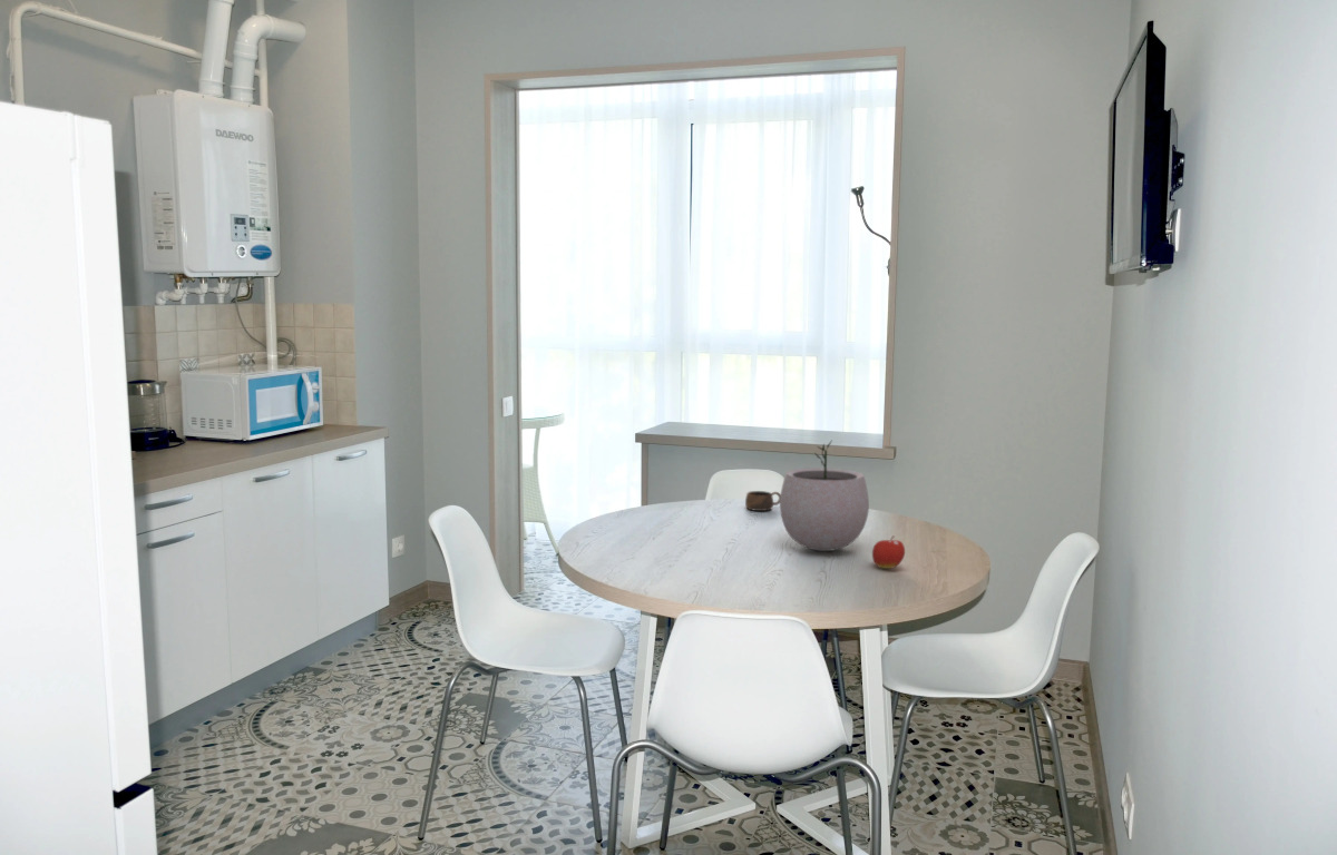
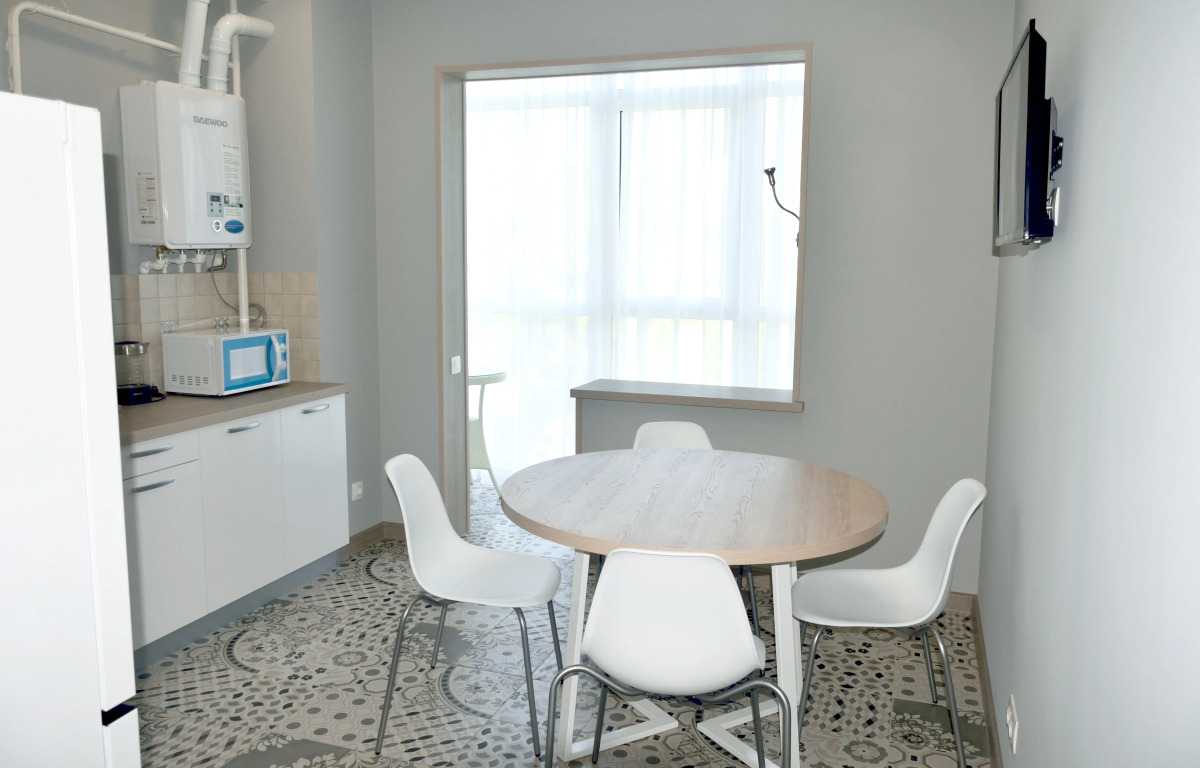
- cup [744,490,781,512]
- fruit [871,534,906,570]
- plant pot [779,440,870,552]
